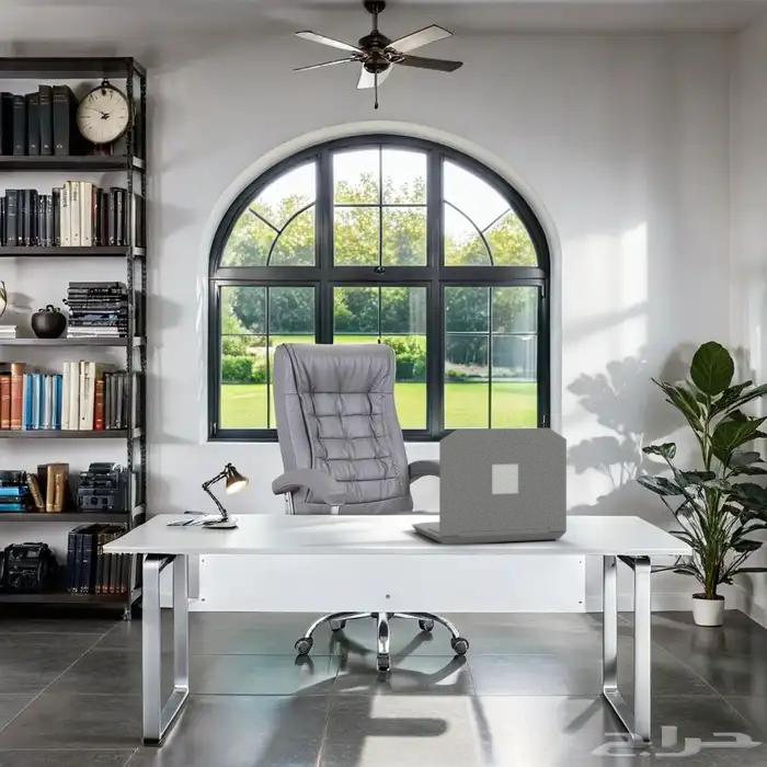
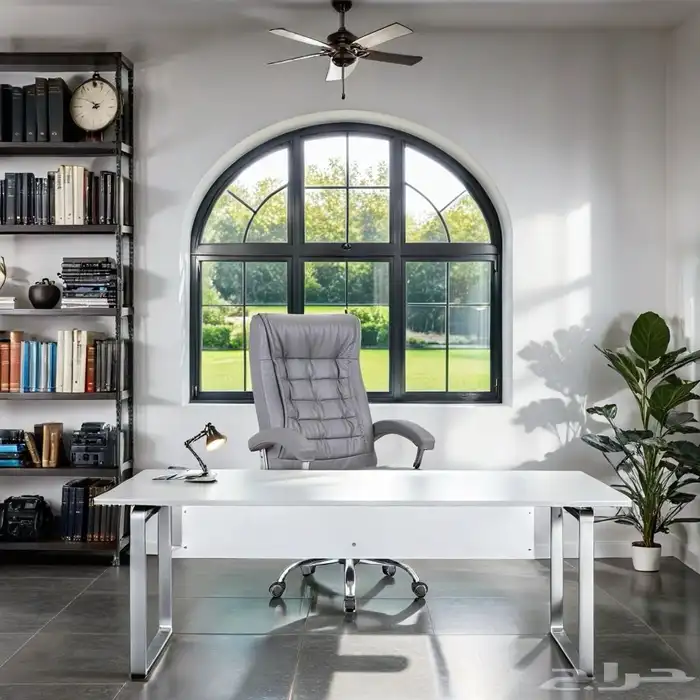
- laptop [411,427,568,546]
